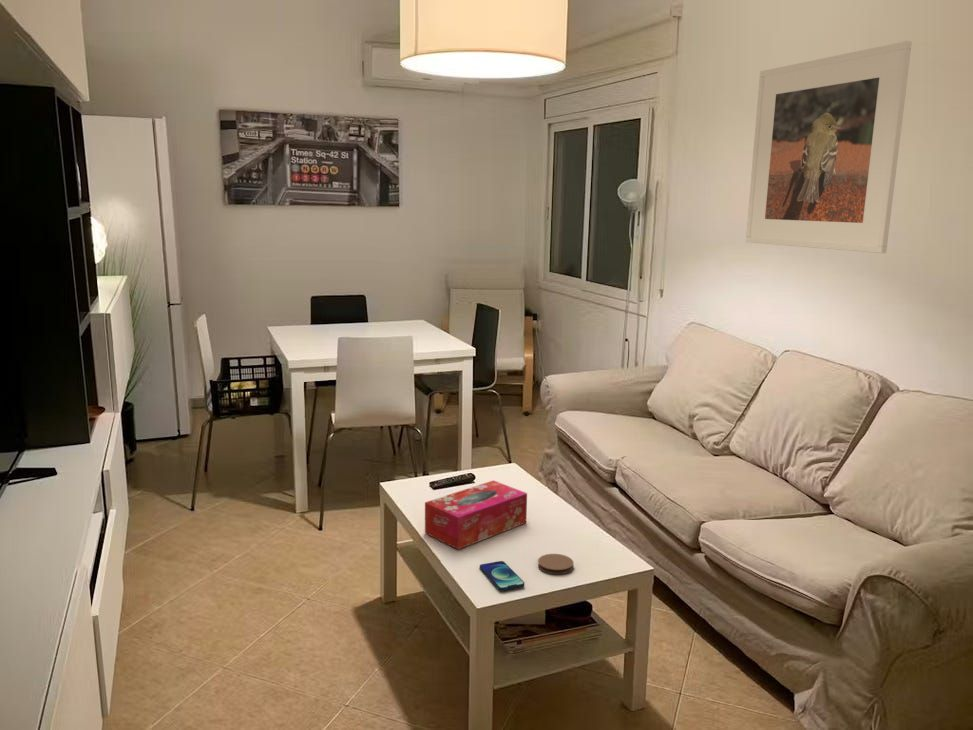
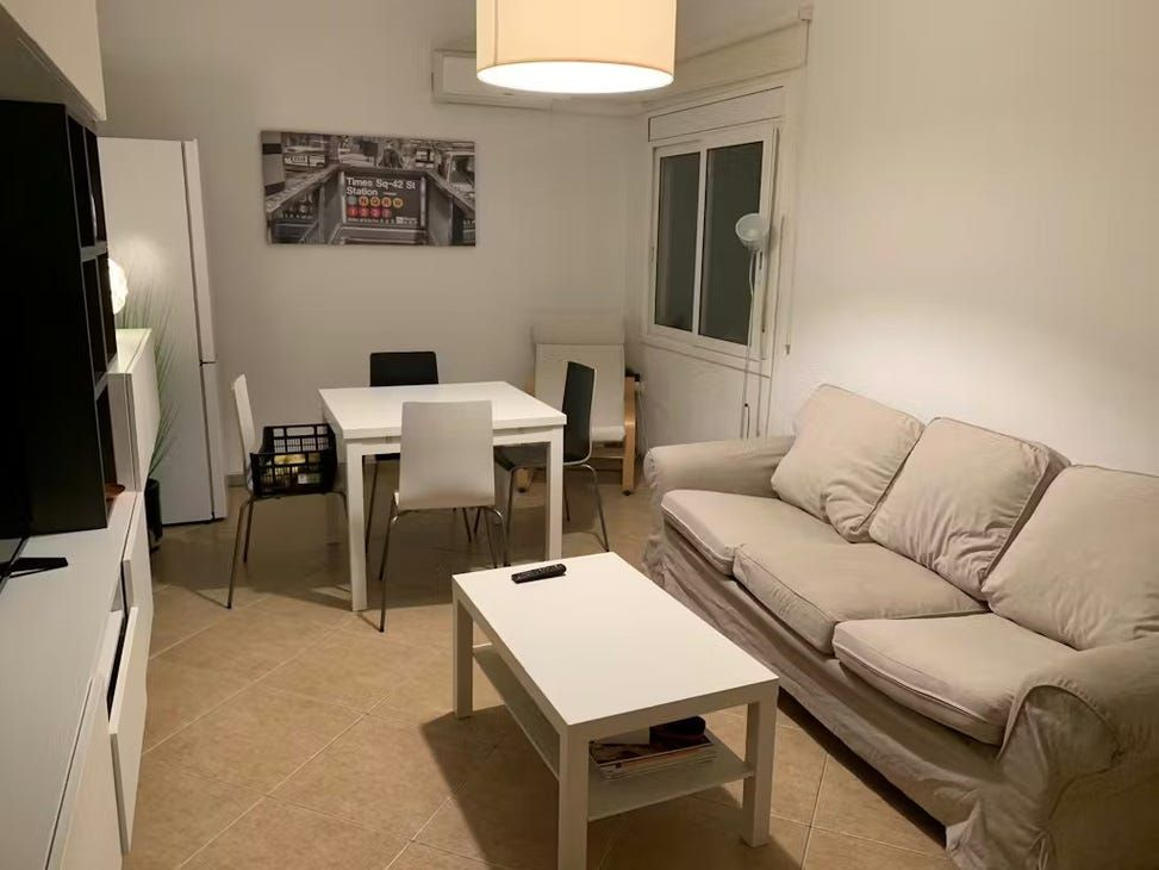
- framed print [745,40,913,254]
- tissue box [424,479,528,550]
- coaster [537,553,574,575]
- smartphone [479,560,525,592]
